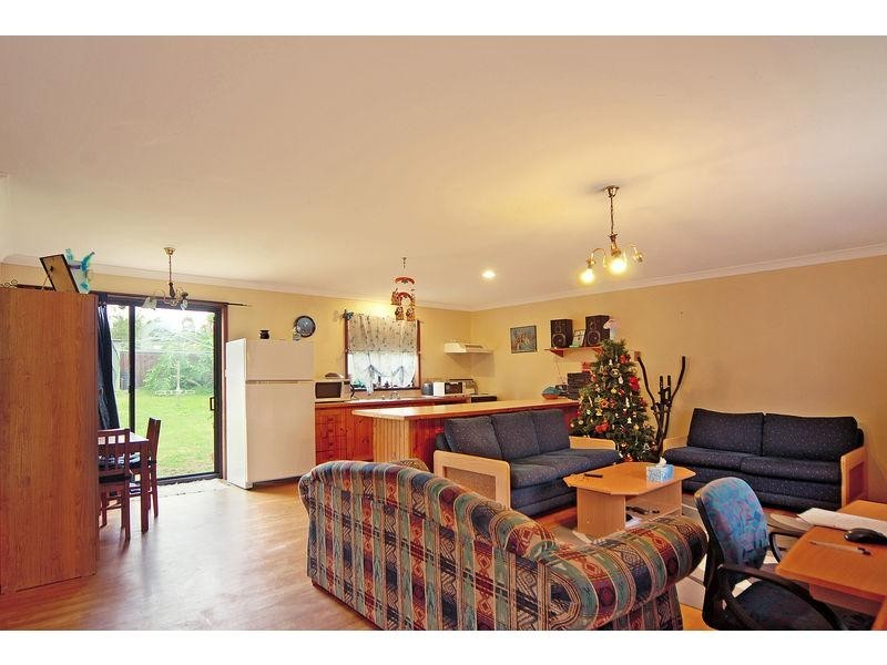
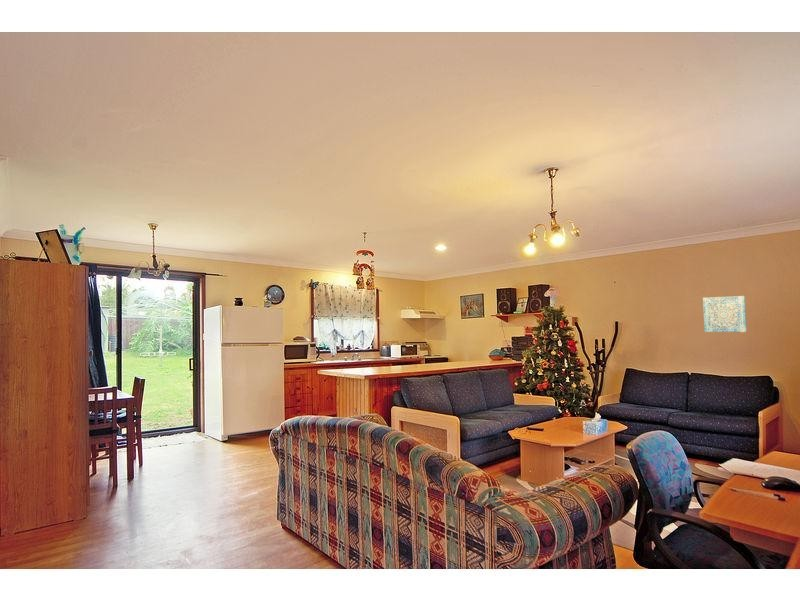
+ wall art [702,295,748,333]
